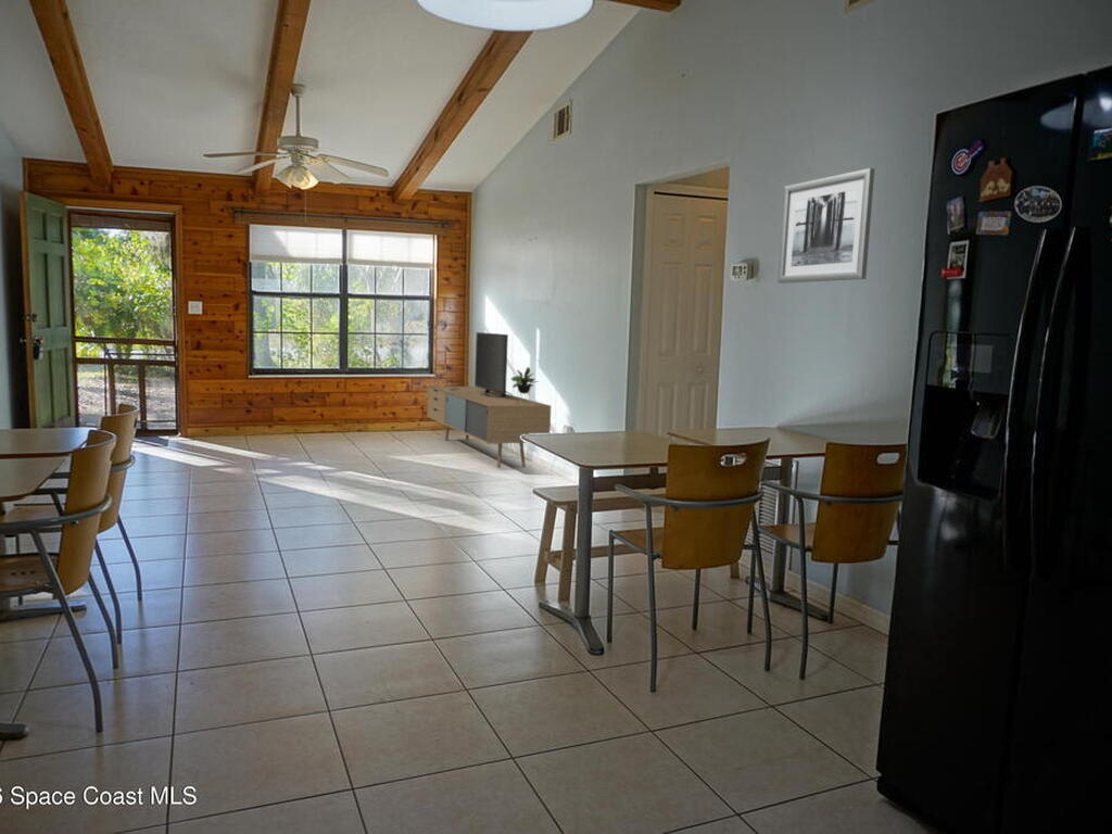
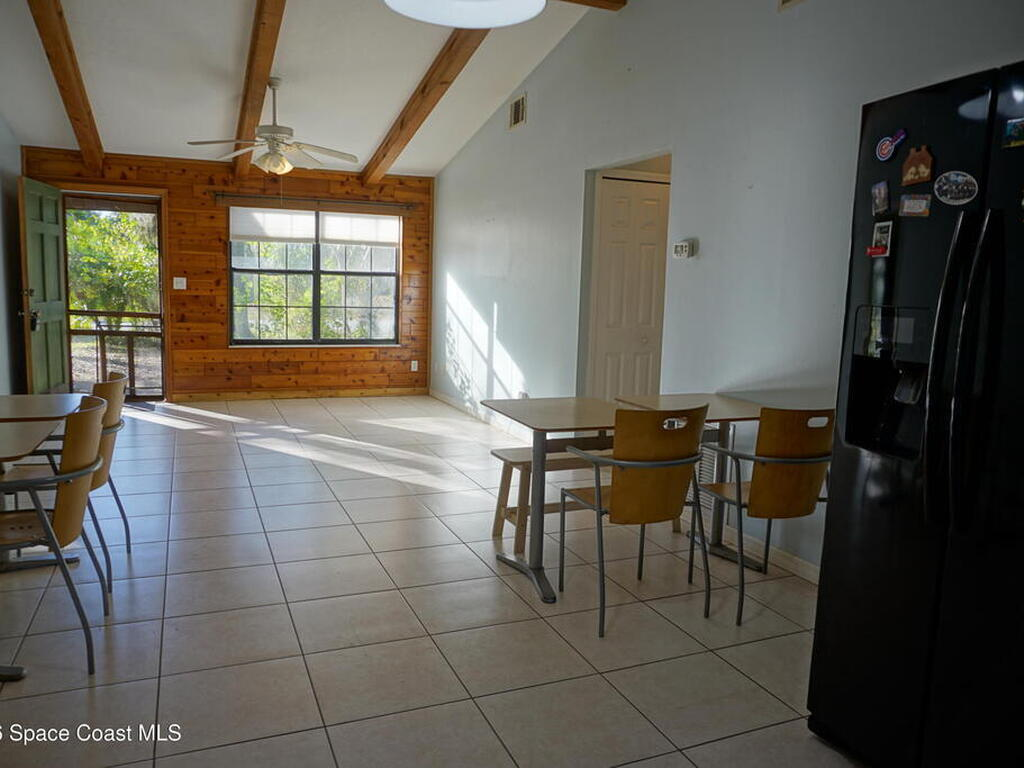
- media console [426,331,552,469]
- wall art [776,167,875,285]
